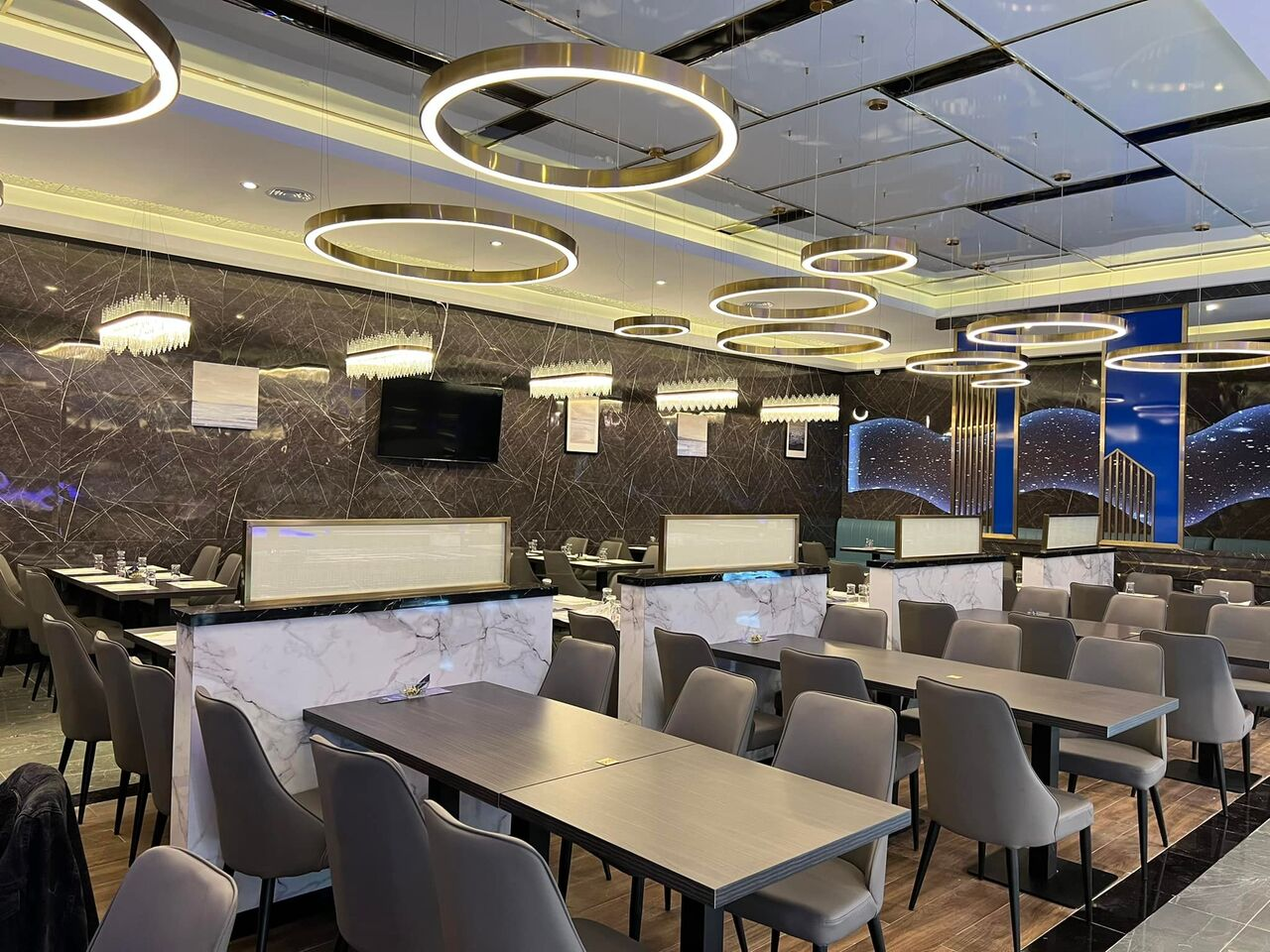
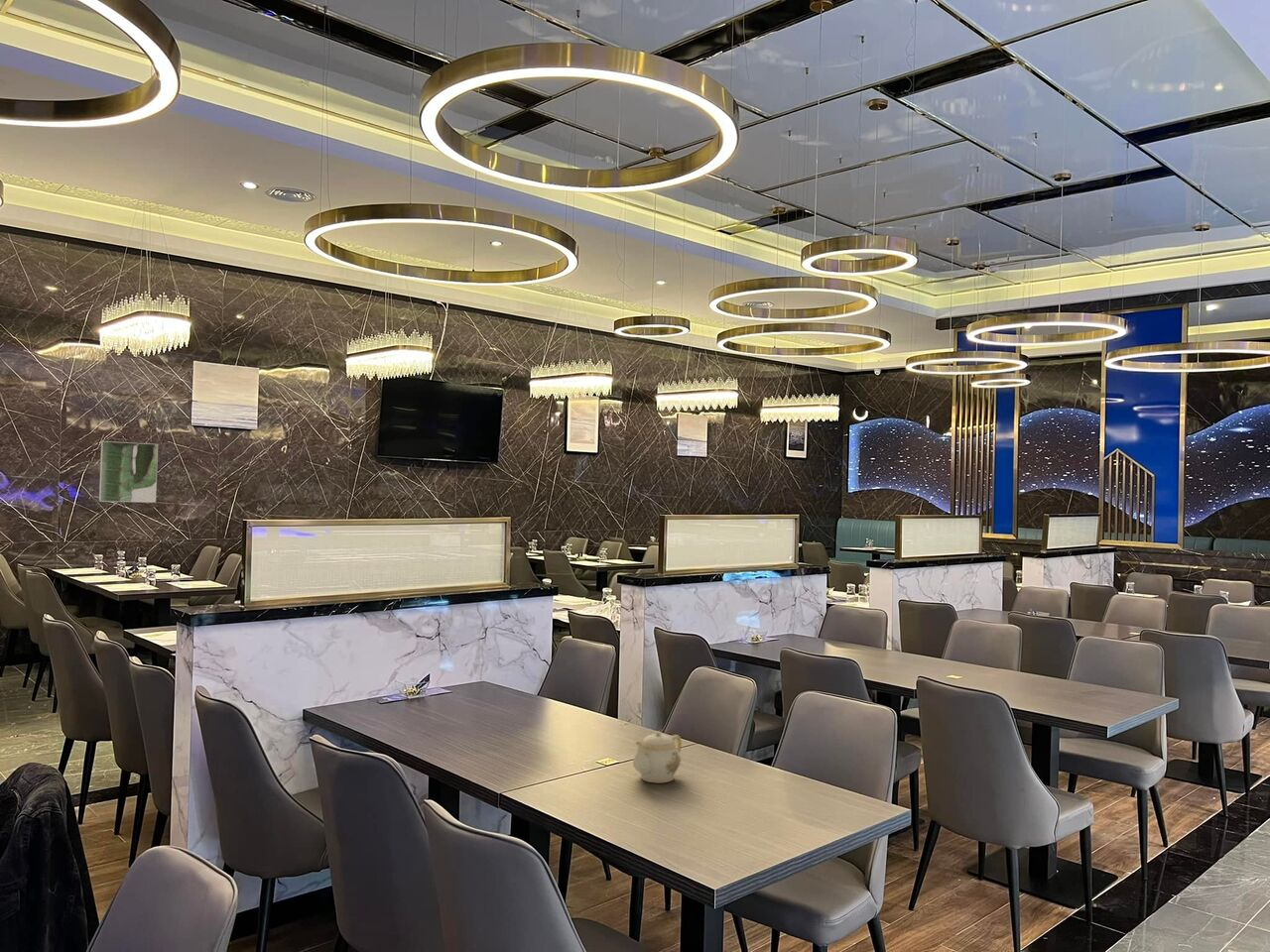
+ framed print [98,440,159,504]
+ teapot [632,730,683,783]
